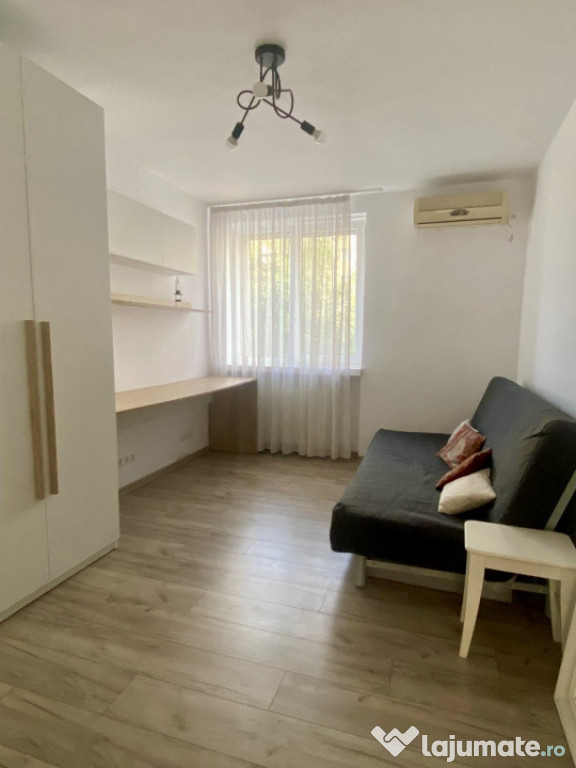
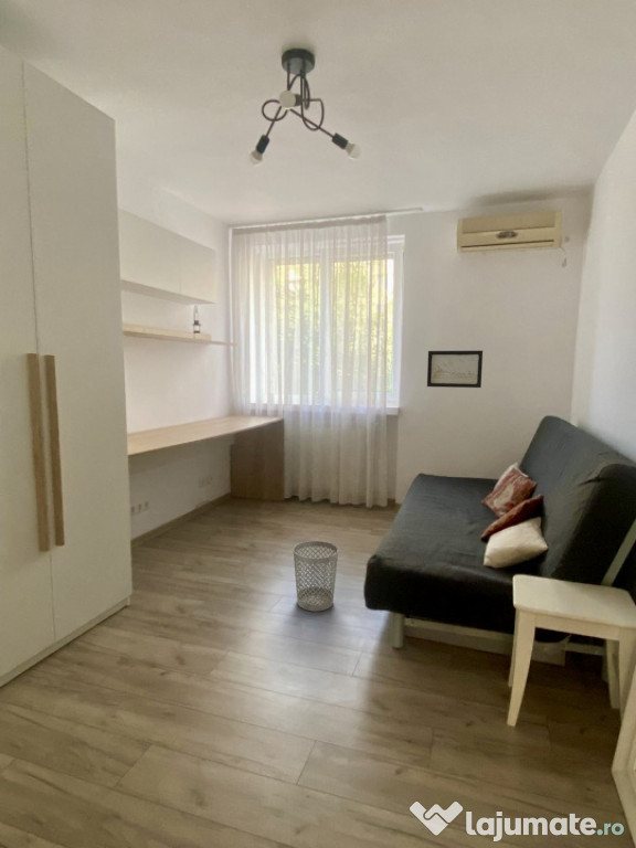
+ wall art [426,350,484,389]
+ wastebasket [293,540,339,612]
